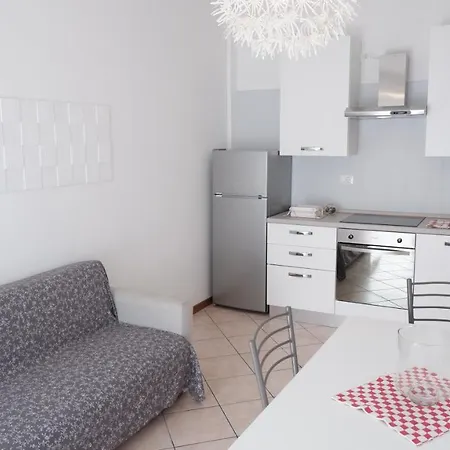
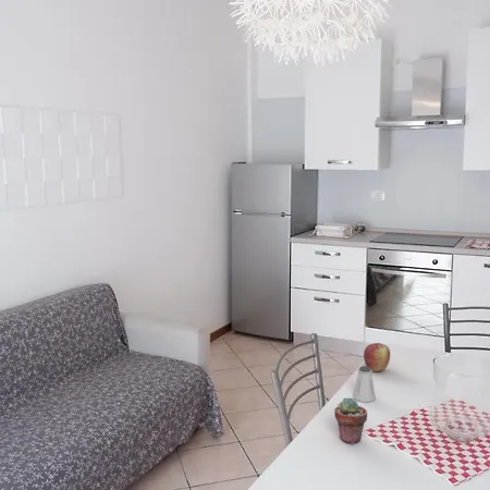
+ potted succulent [333,396,368,445]
+ apple [363,342,391,372]
+ saltshaker [352,365,377,403]
